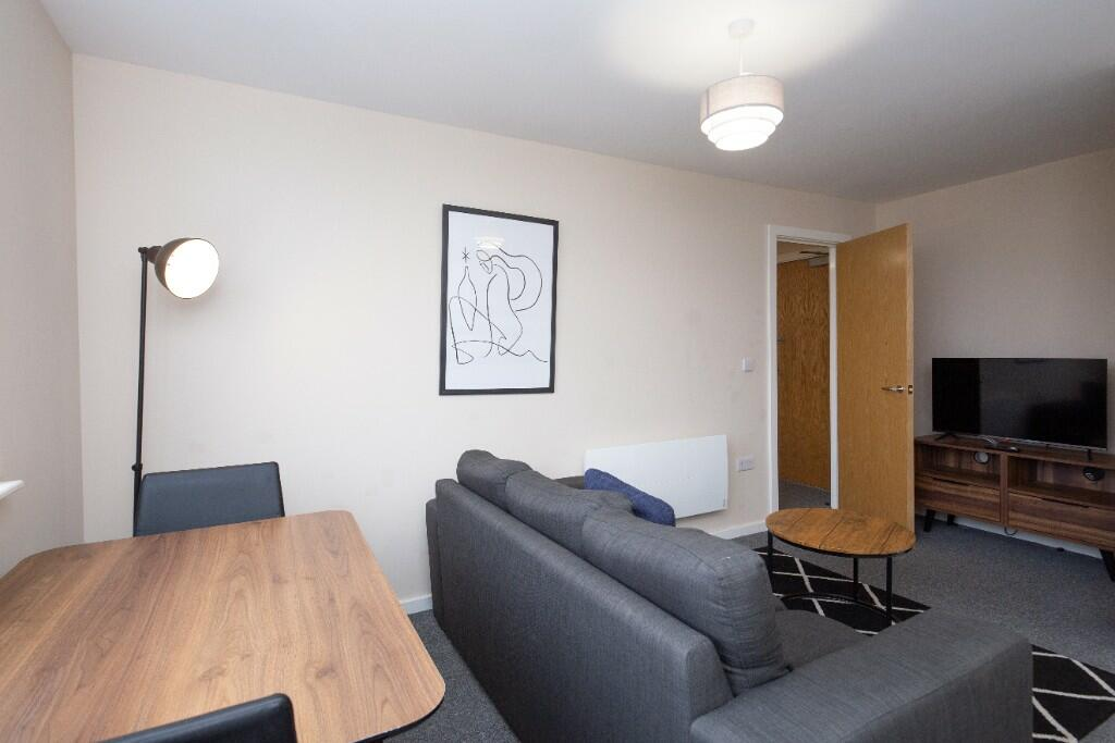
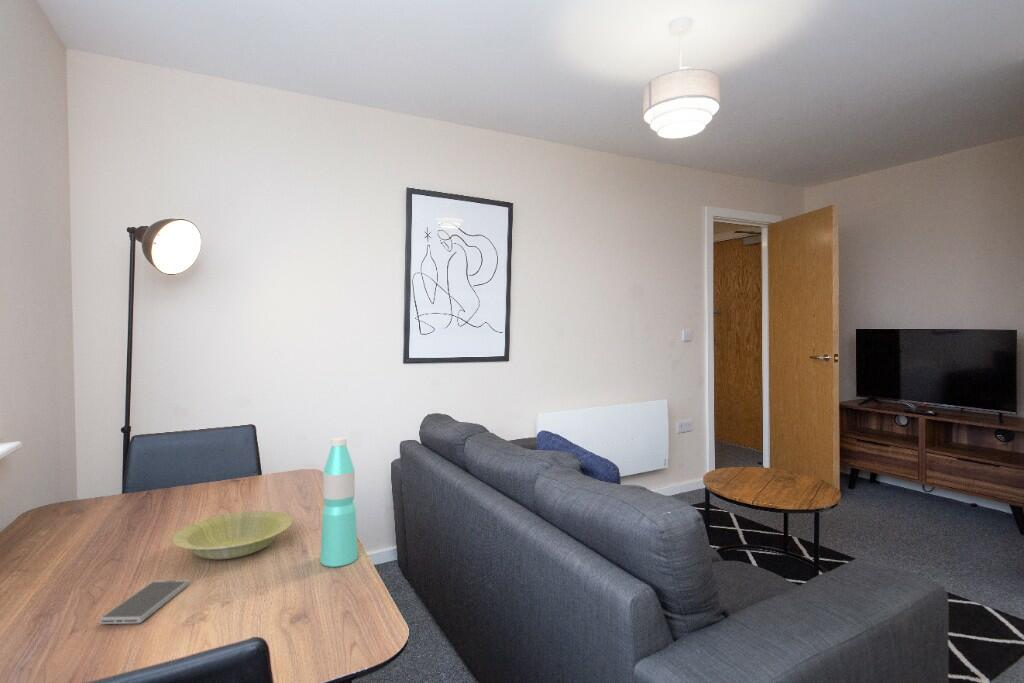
+ water bottle [319,436,359,568]
+ smartphone [98,579,190,625]
+ bowl [172,510,293,560]
